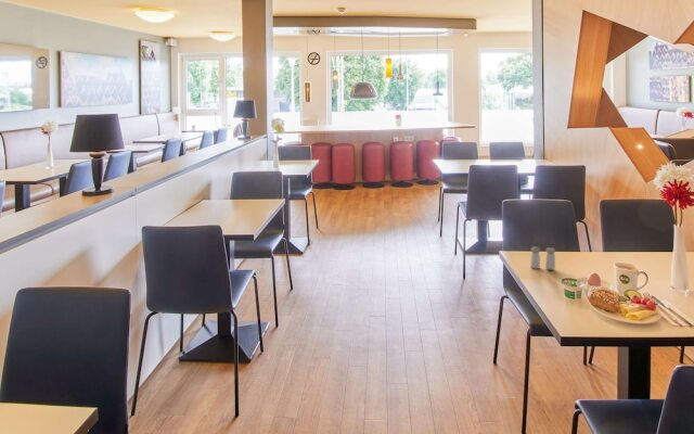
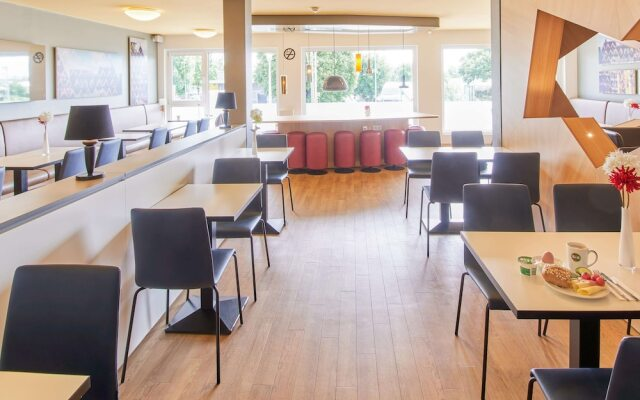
- salt and pepper shaker [529,246,556,270]
